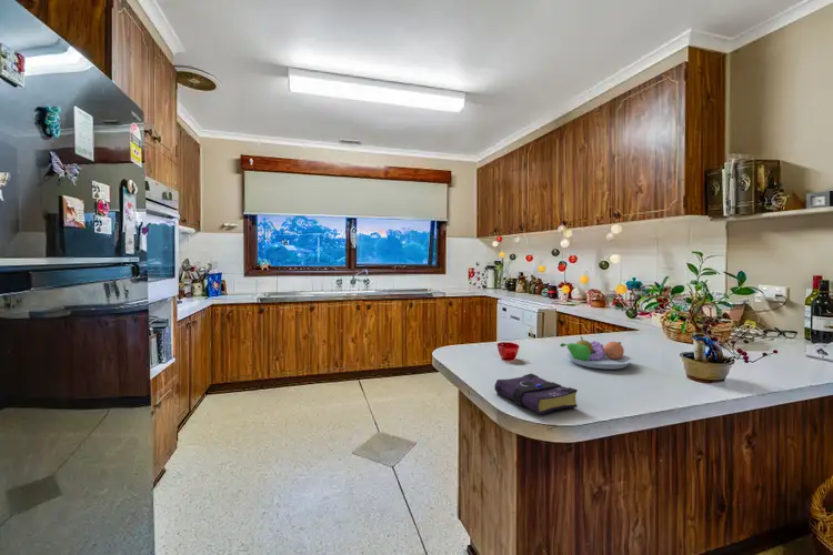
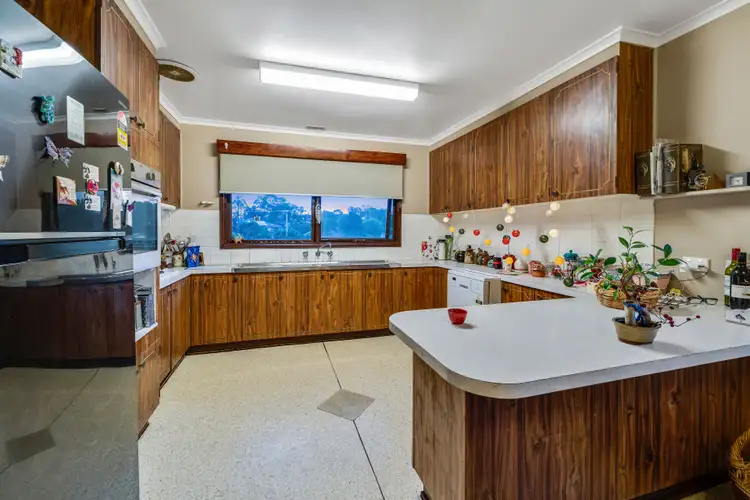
- fruit bowl [559,335,634,370]
- book [493,372,579,416]
